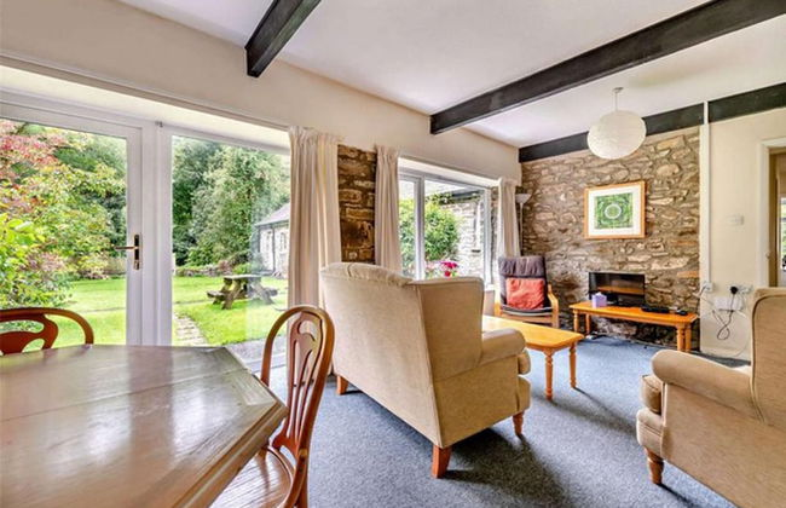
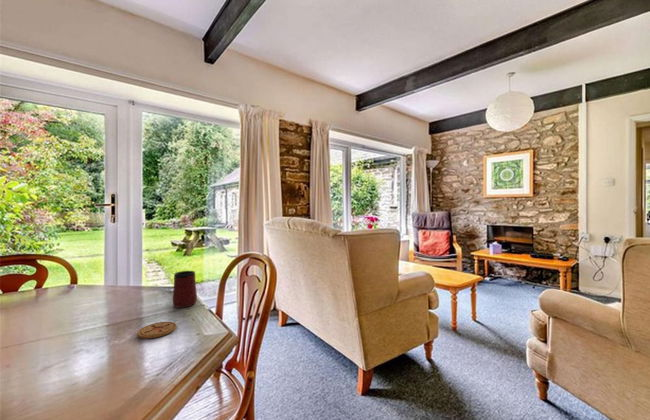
+ coaster [136,321,177,339]
+ mug [172,270,198,309]
